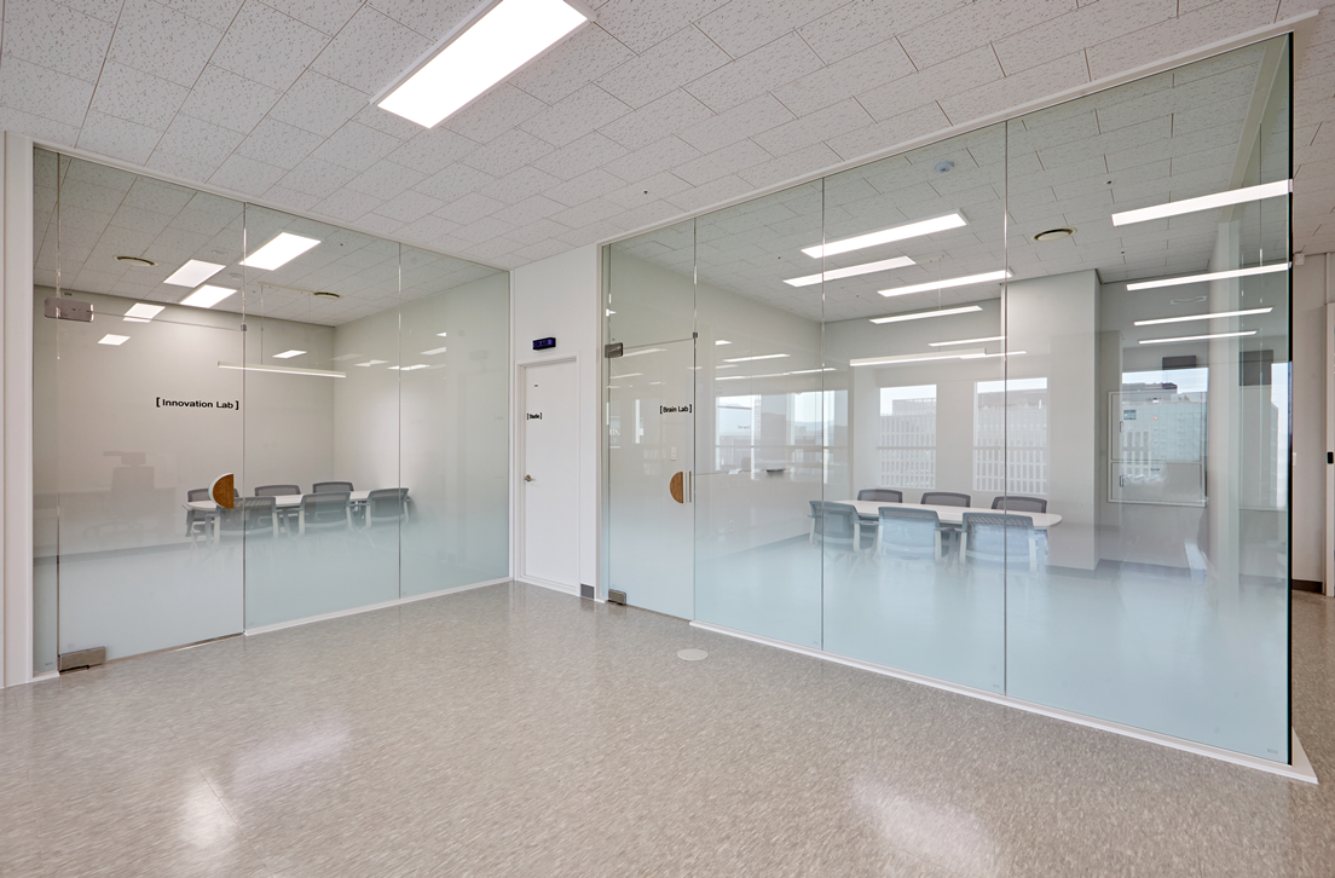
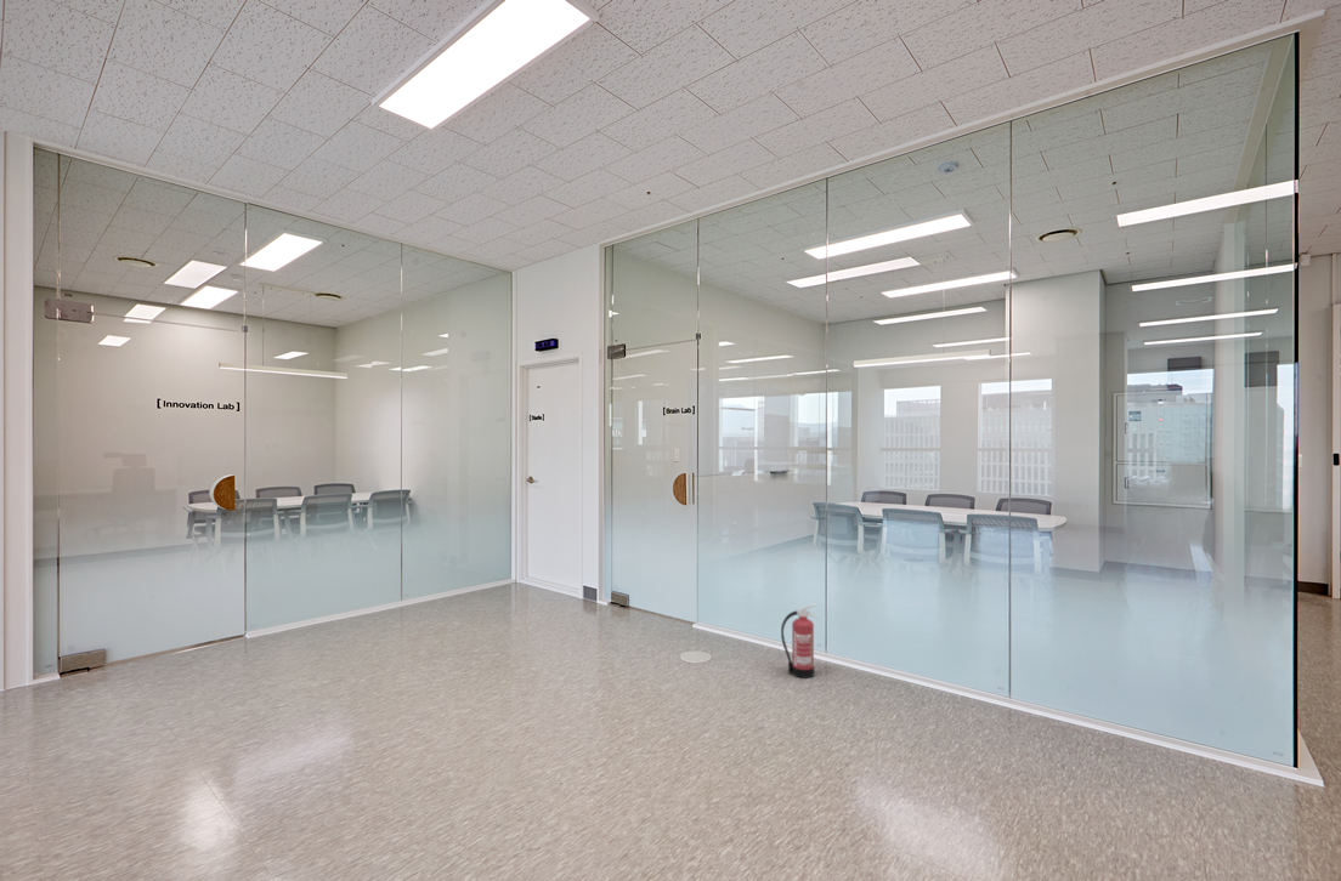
+ fire extinguisher [780,602,820,680]
